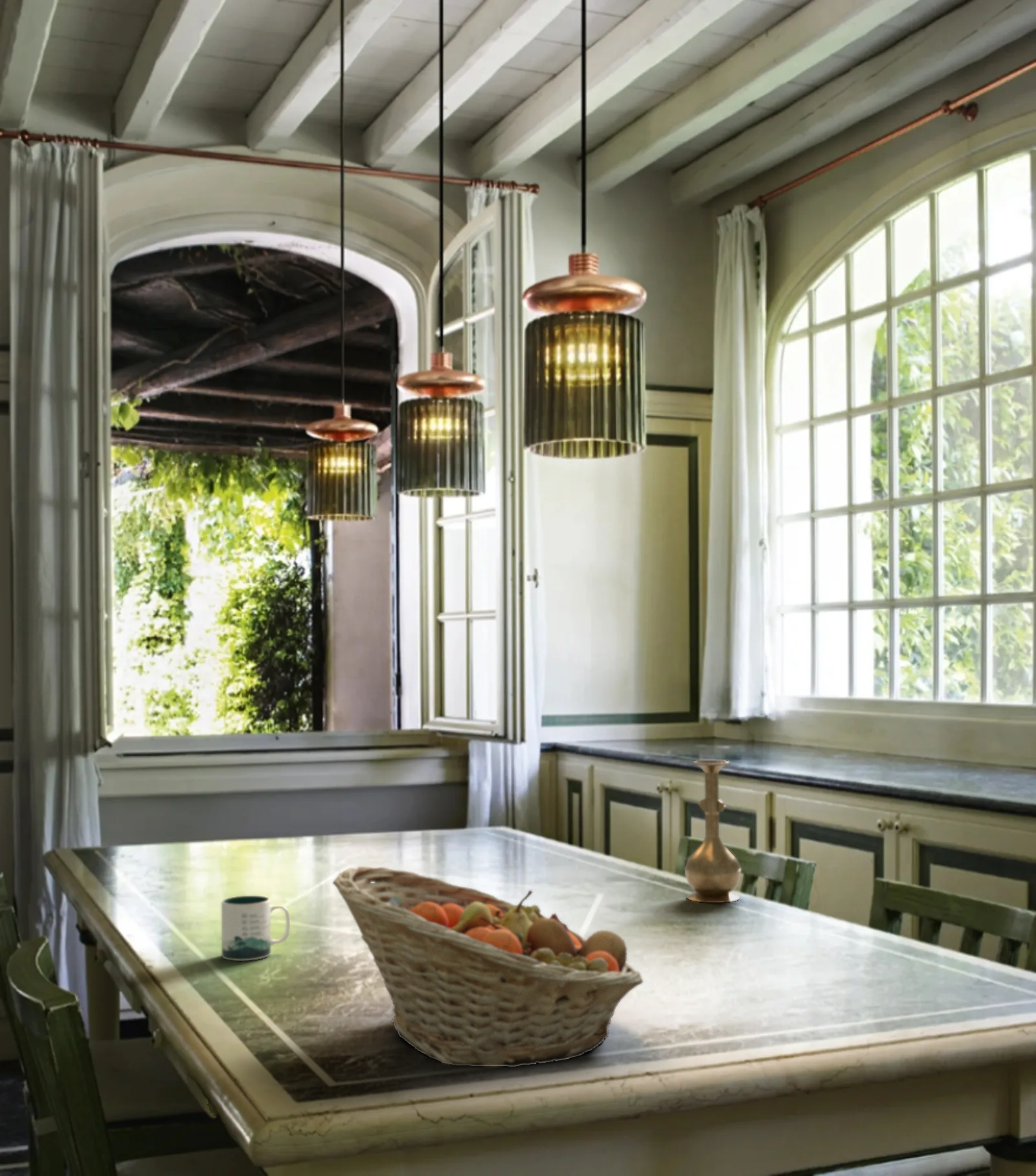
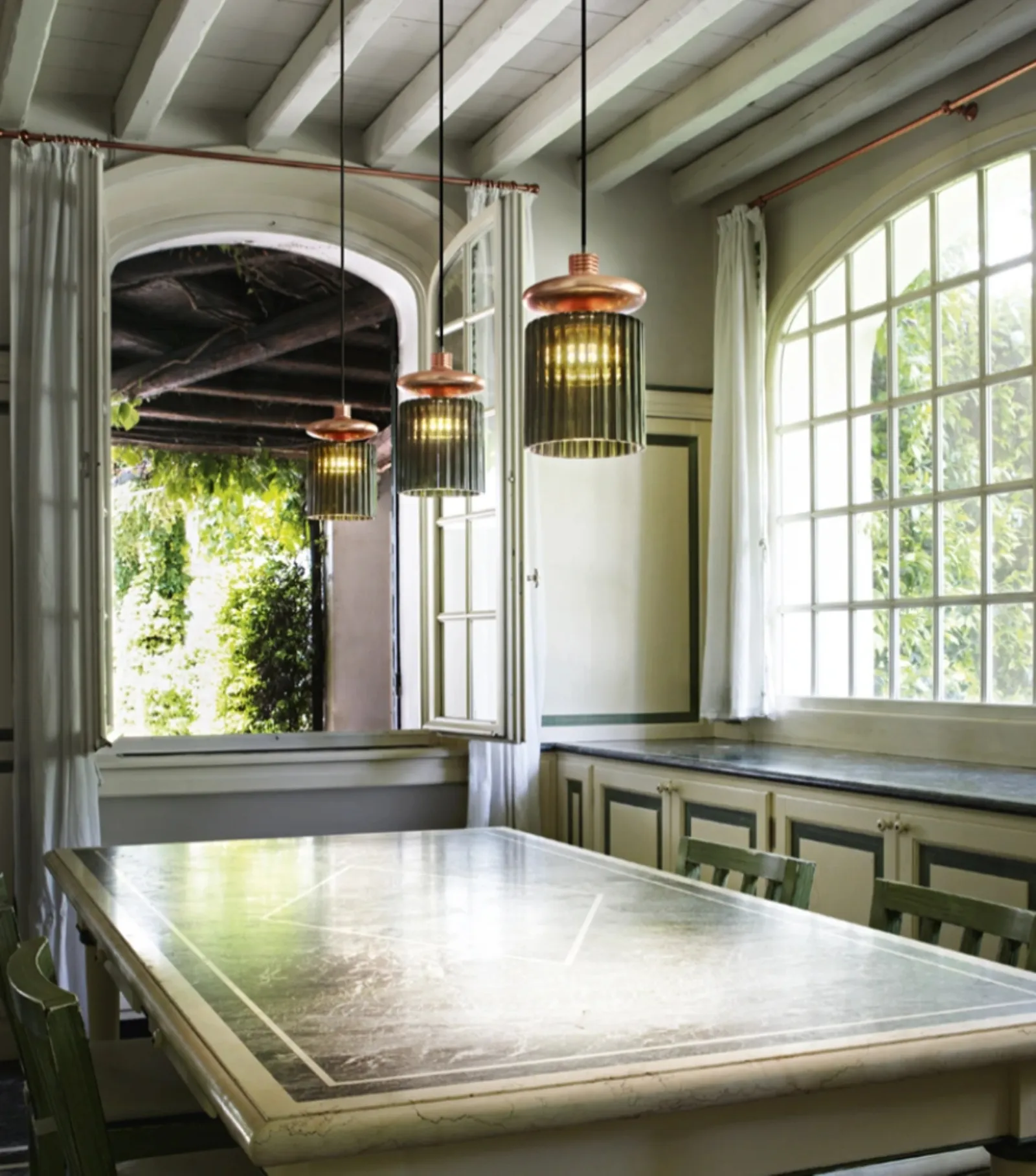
- fruit basket [332,866,644,1068]
- vase [684,760,741,903]
- mug [221,895,291,962]
